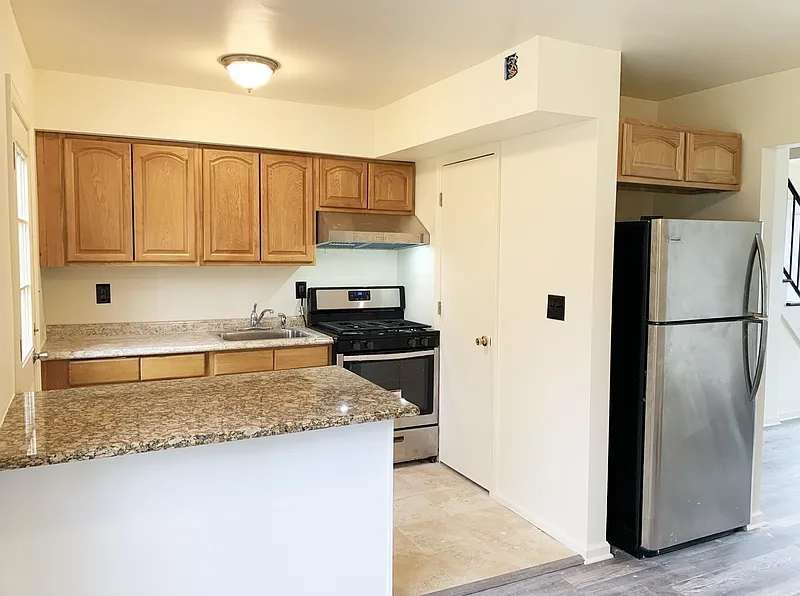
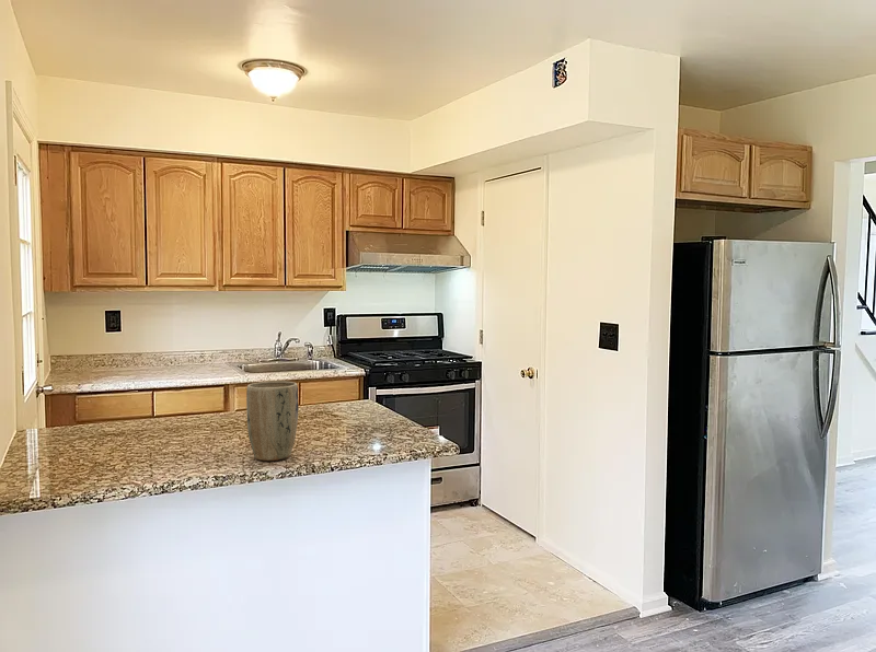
+ plant pot [245,380,300,462]
